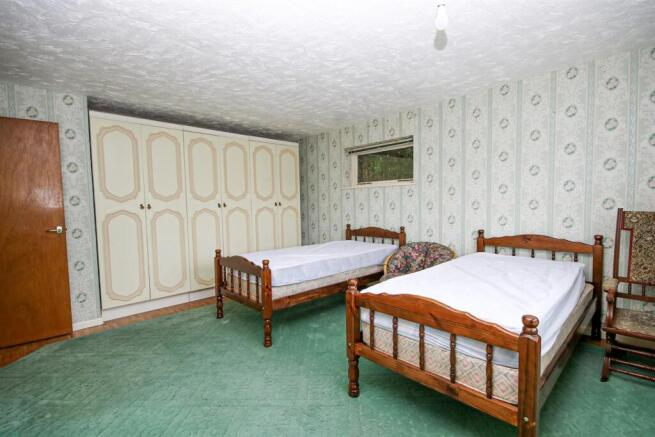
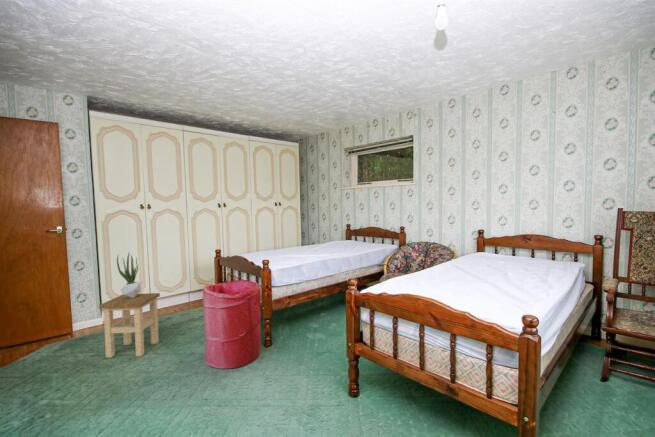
+ laundry hamper [202,279,262,370]
+ potted plant [116,253,142,298]
+ stool [98,292,161,359]
